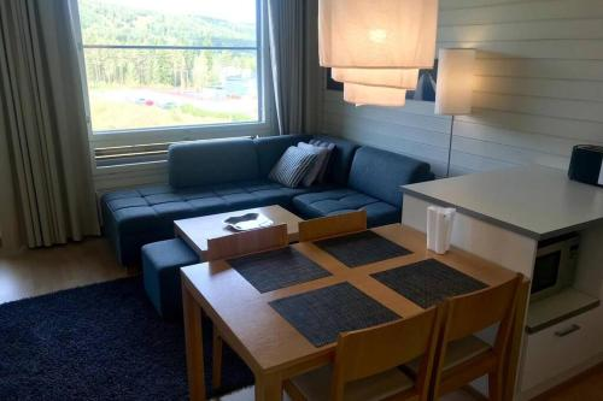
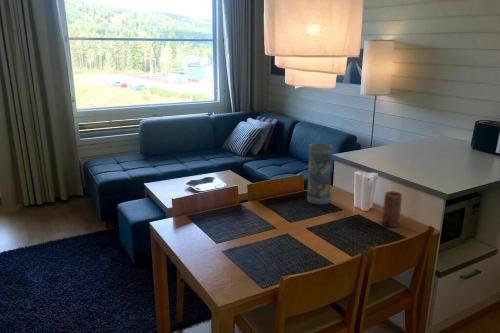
+ vase [306,142,334,206]
+ candle [381,190,403,228]
